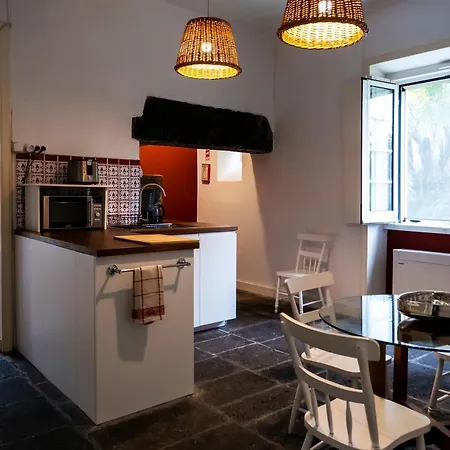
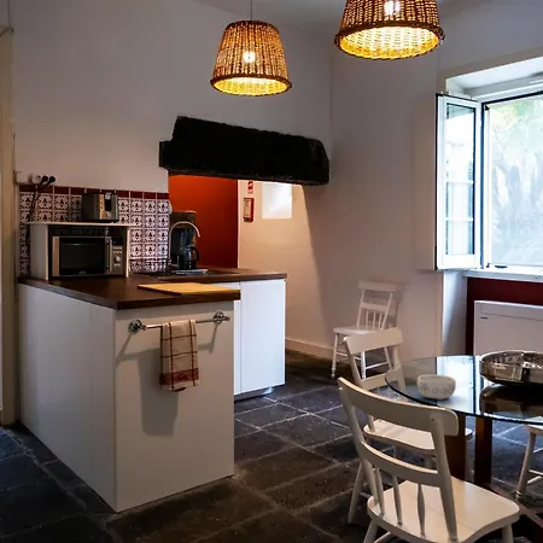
+ decorative bowl [416,374,457,401]
